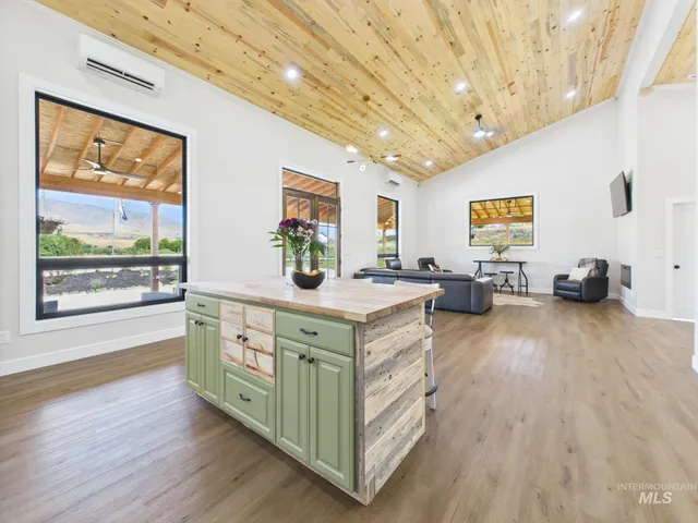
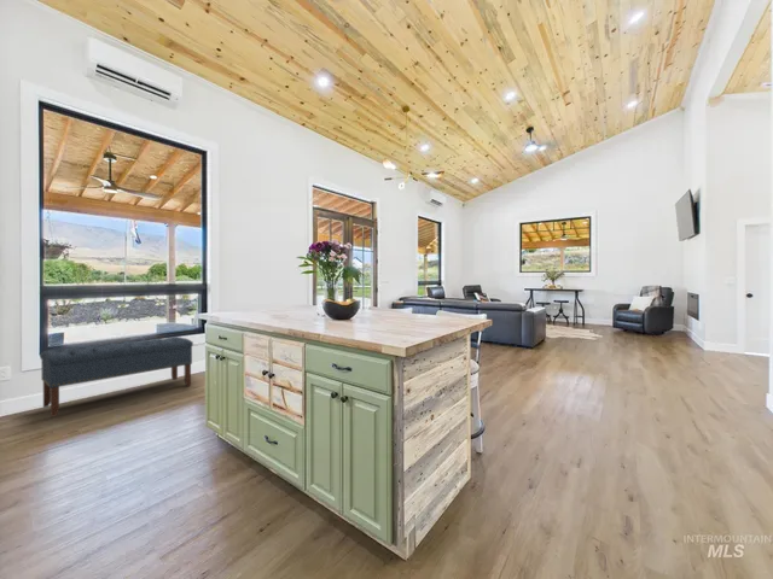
+ bench [39,335,194,419]
